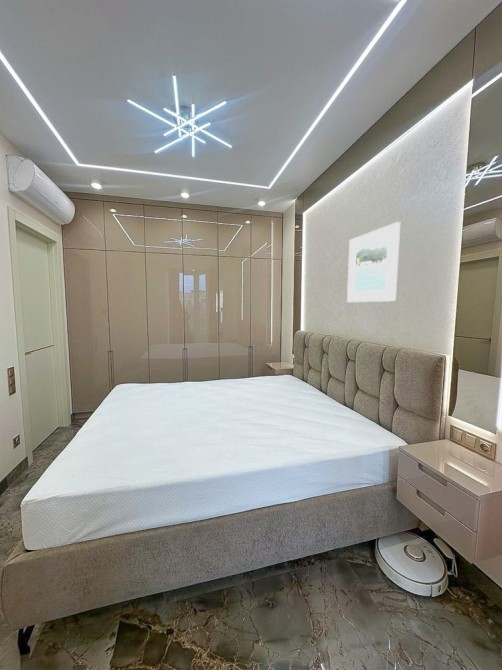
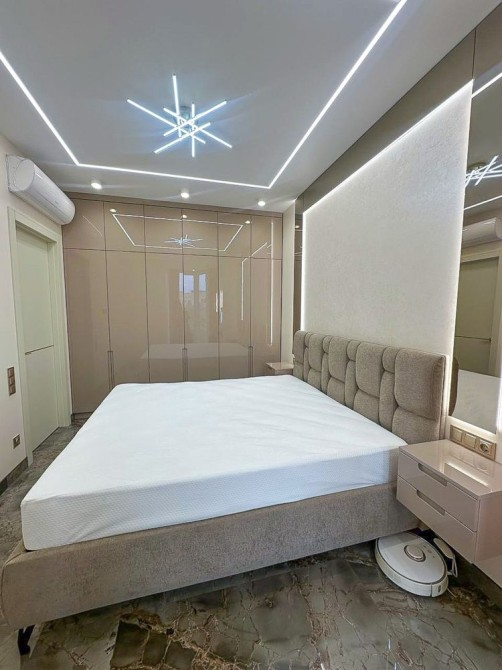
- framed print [346,221,401,303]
